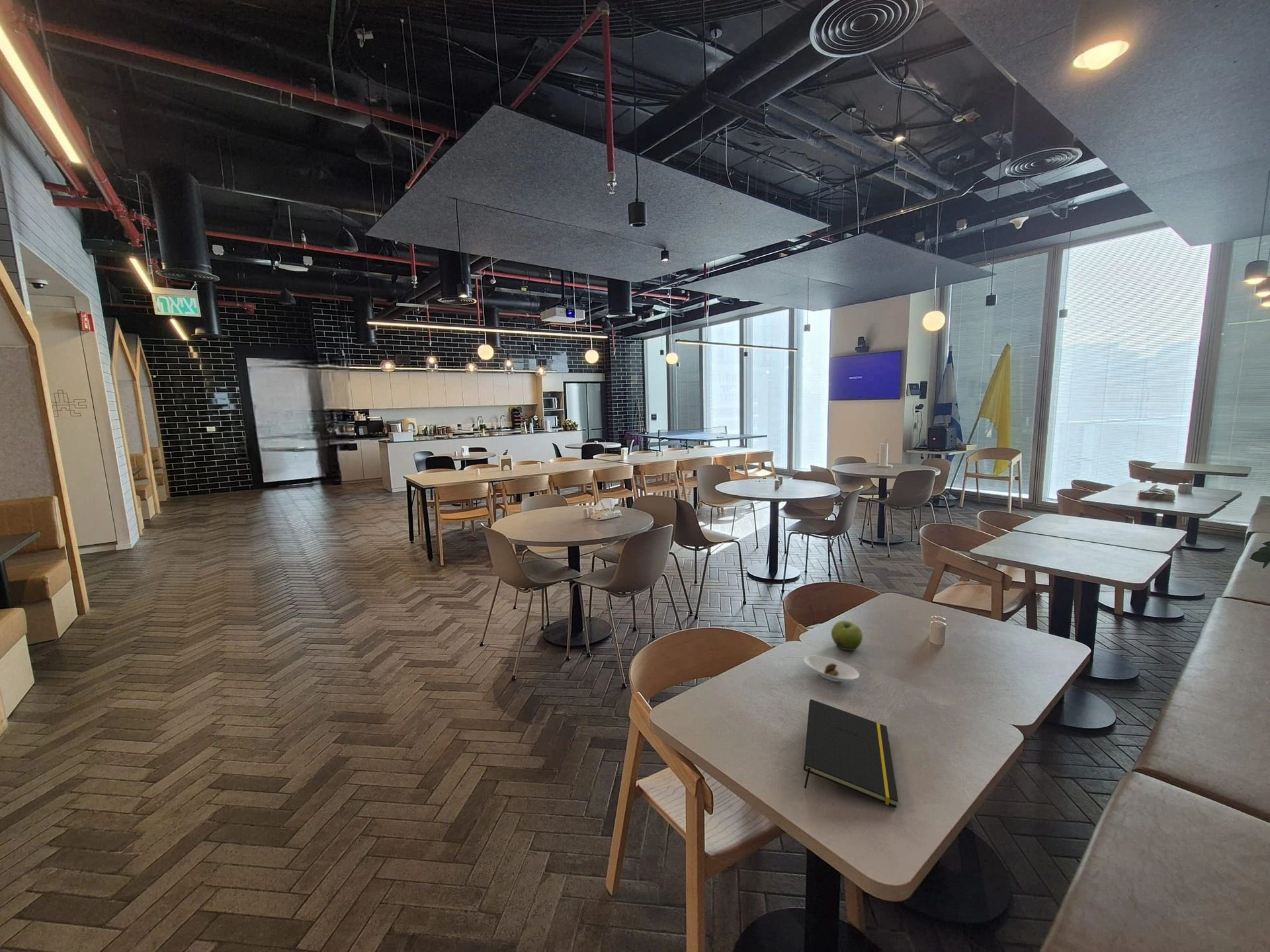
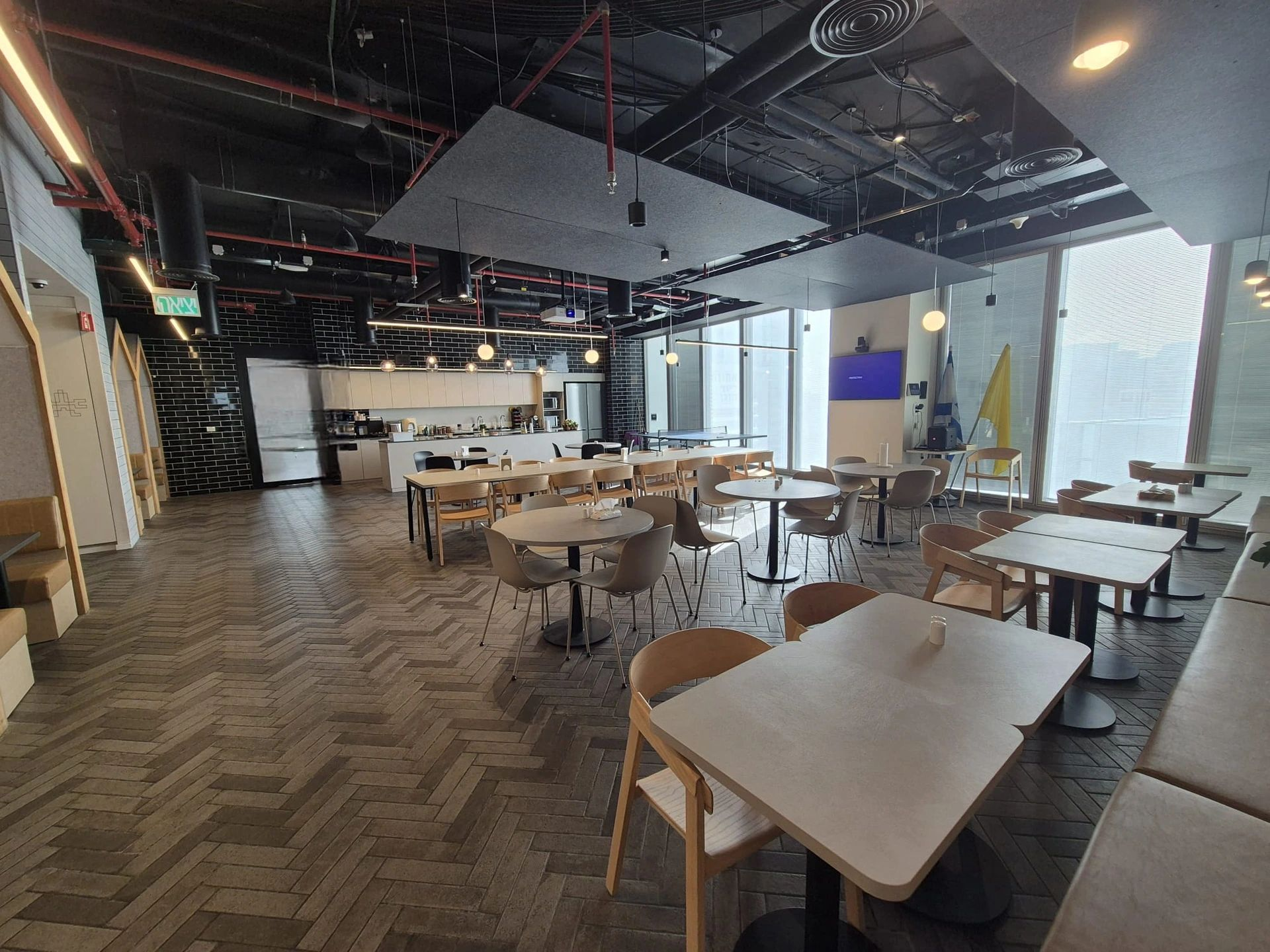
- notepad [803,699,899,808]
- fruit [831,620,863,651]
- saucer [803,655,860,682]
